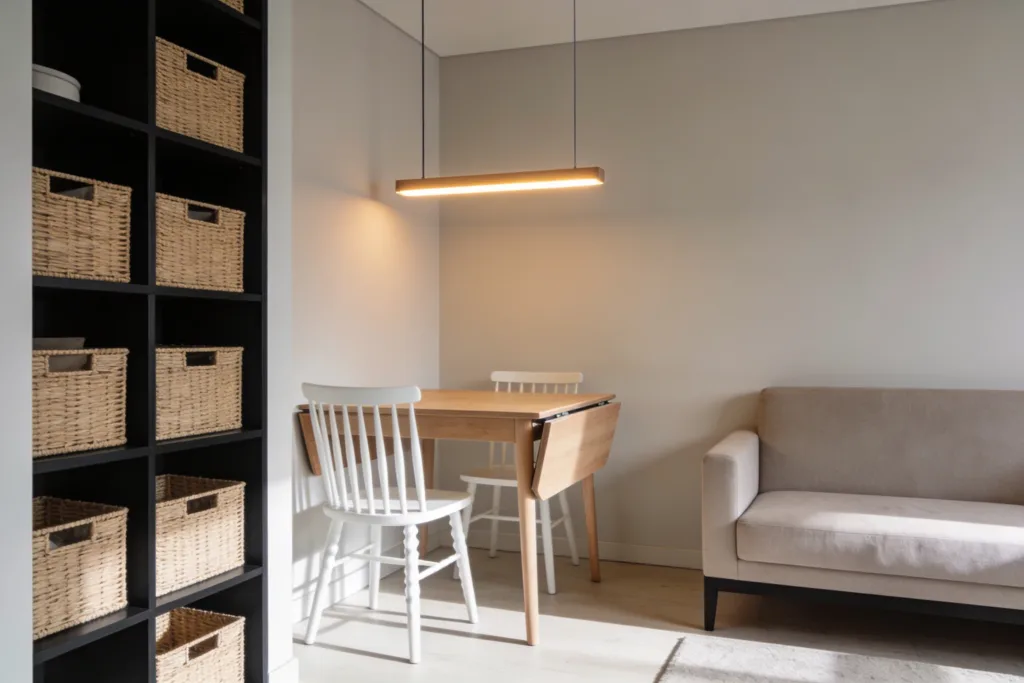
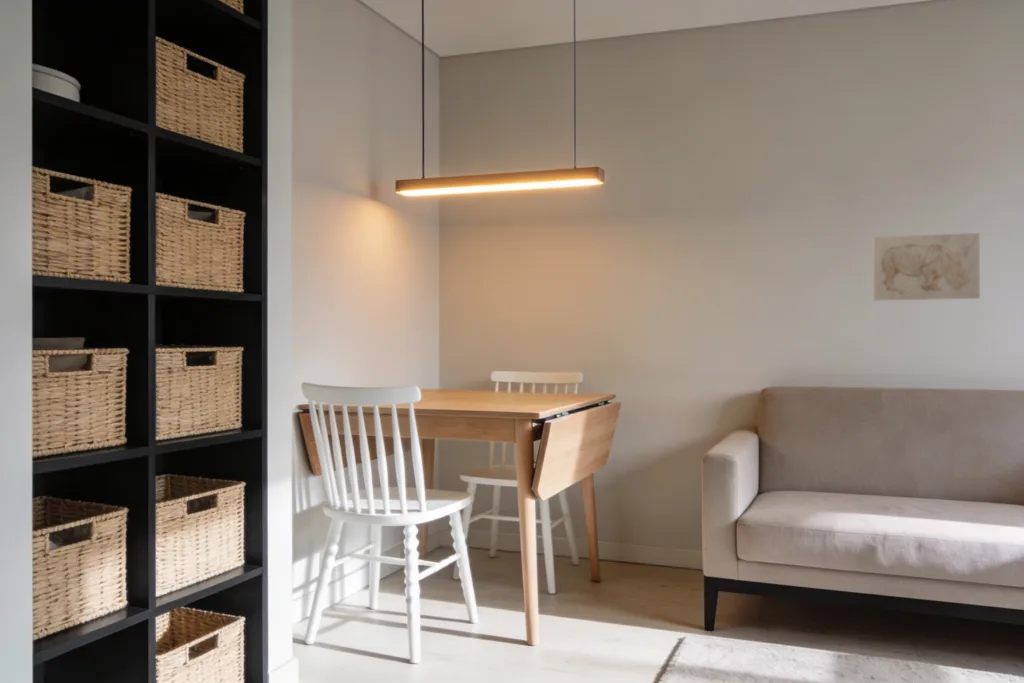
+ wall art [872,232,981,301]
